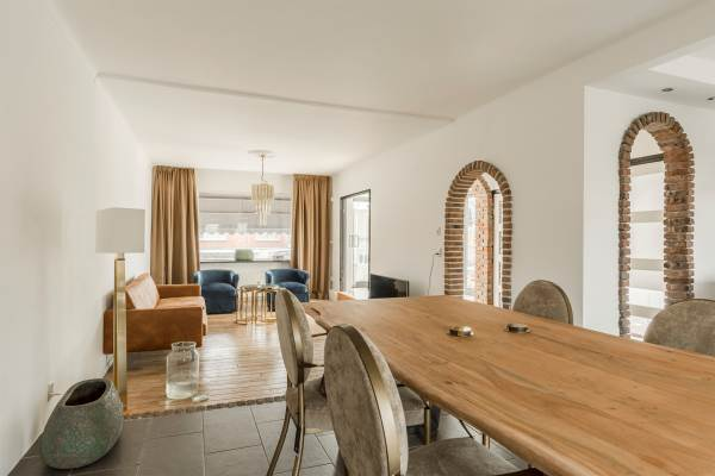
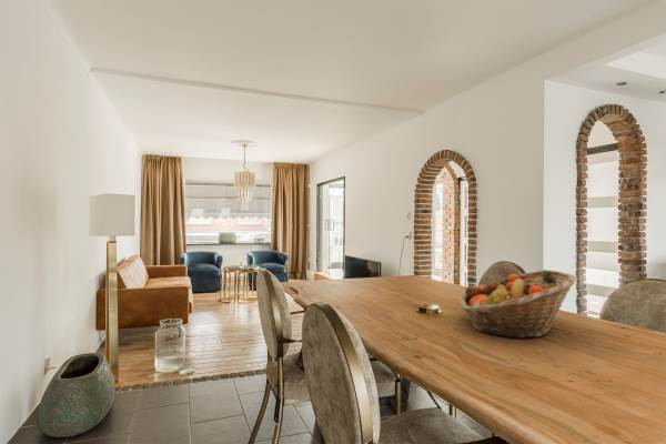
+ fruit basket [460,269,578,340]
